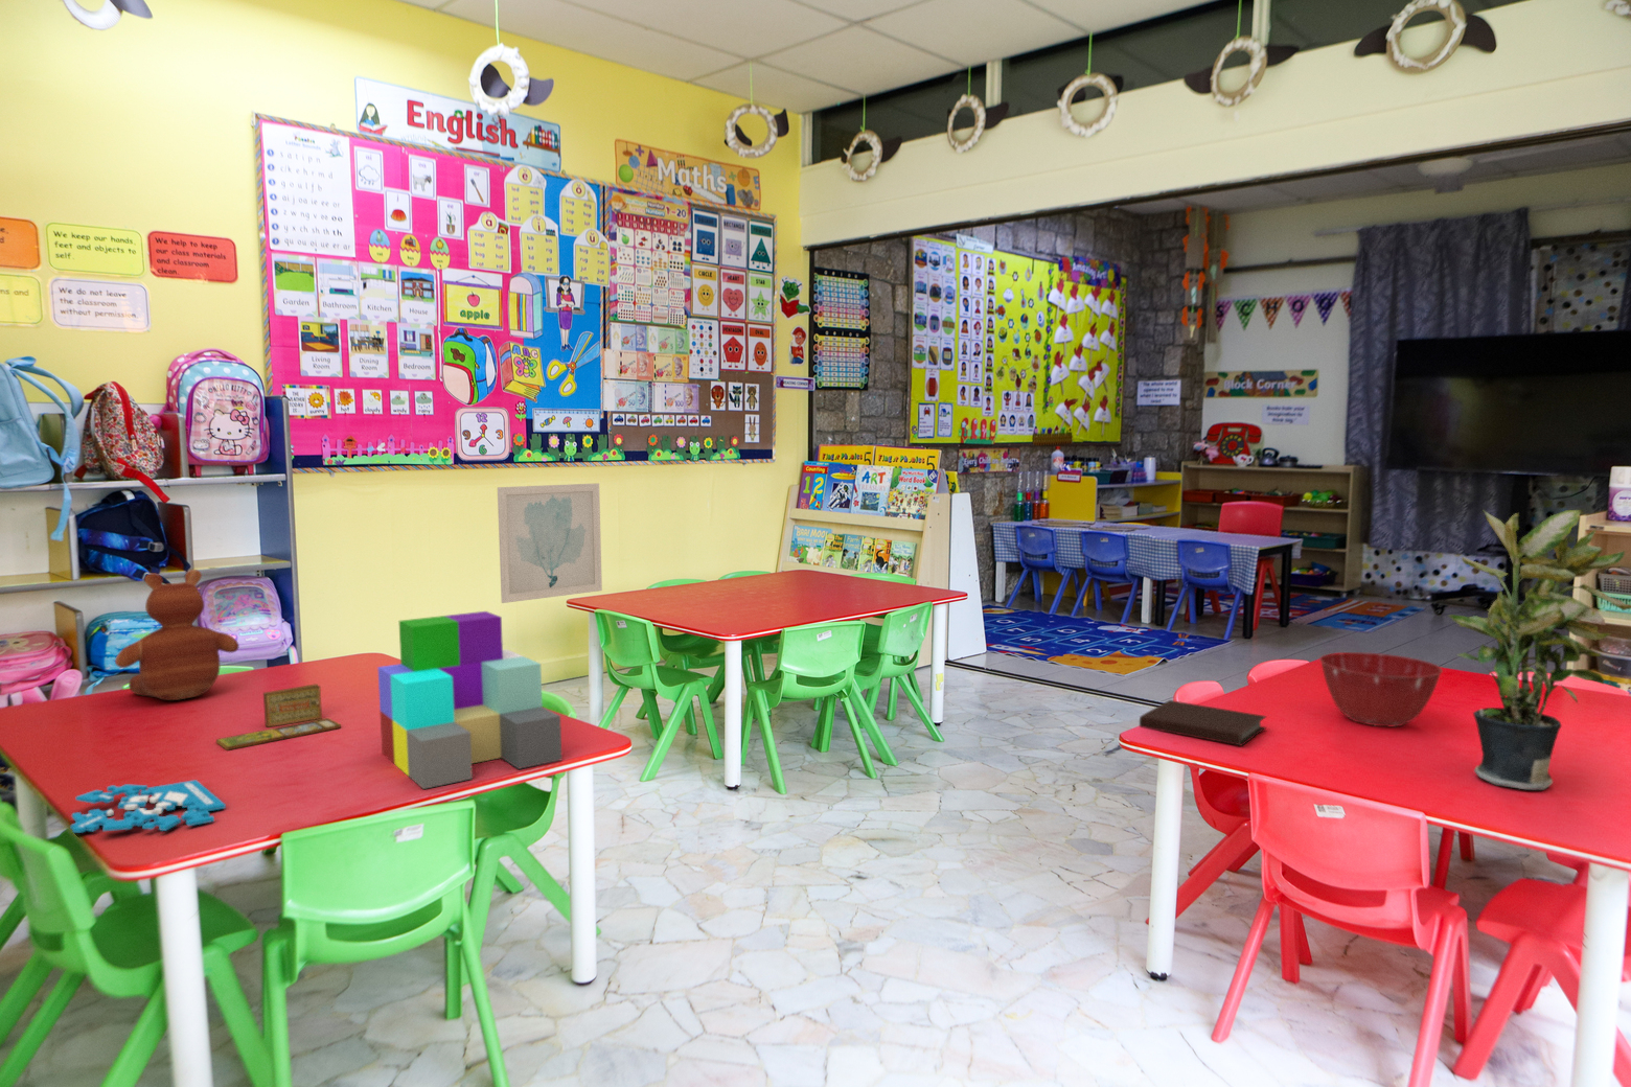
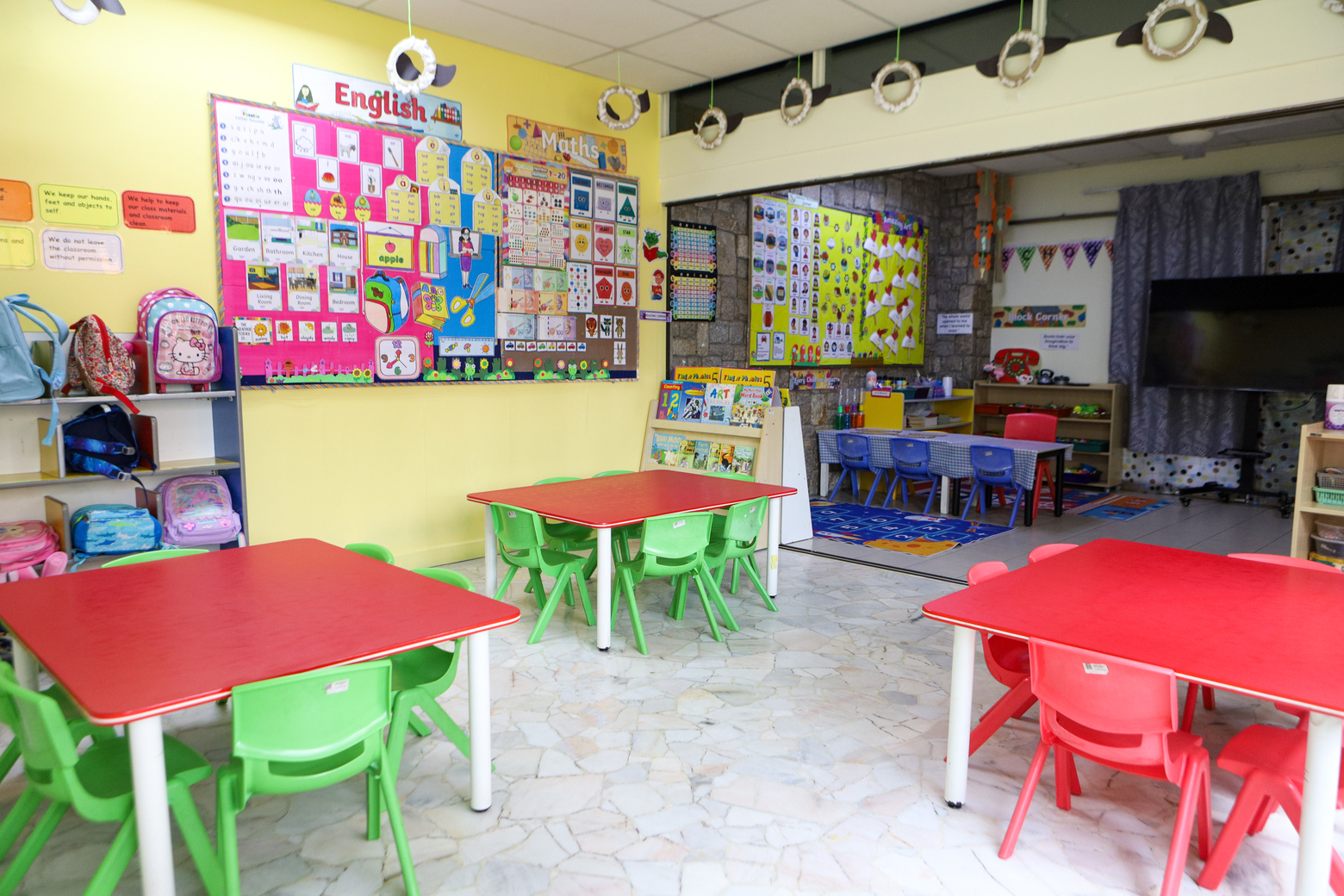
- puzzle [70,779,227,835]
- notebook [1138,699,1268,747]
- mixing bowl [1318,651,1444,728]
- wall art [496,482,603,604]
- board game [215,683,342,751]
- toy blocks [376,610,563,790]
- potted plant [1447,508,1631,791]
- teddy bear [114,569,240,701]
